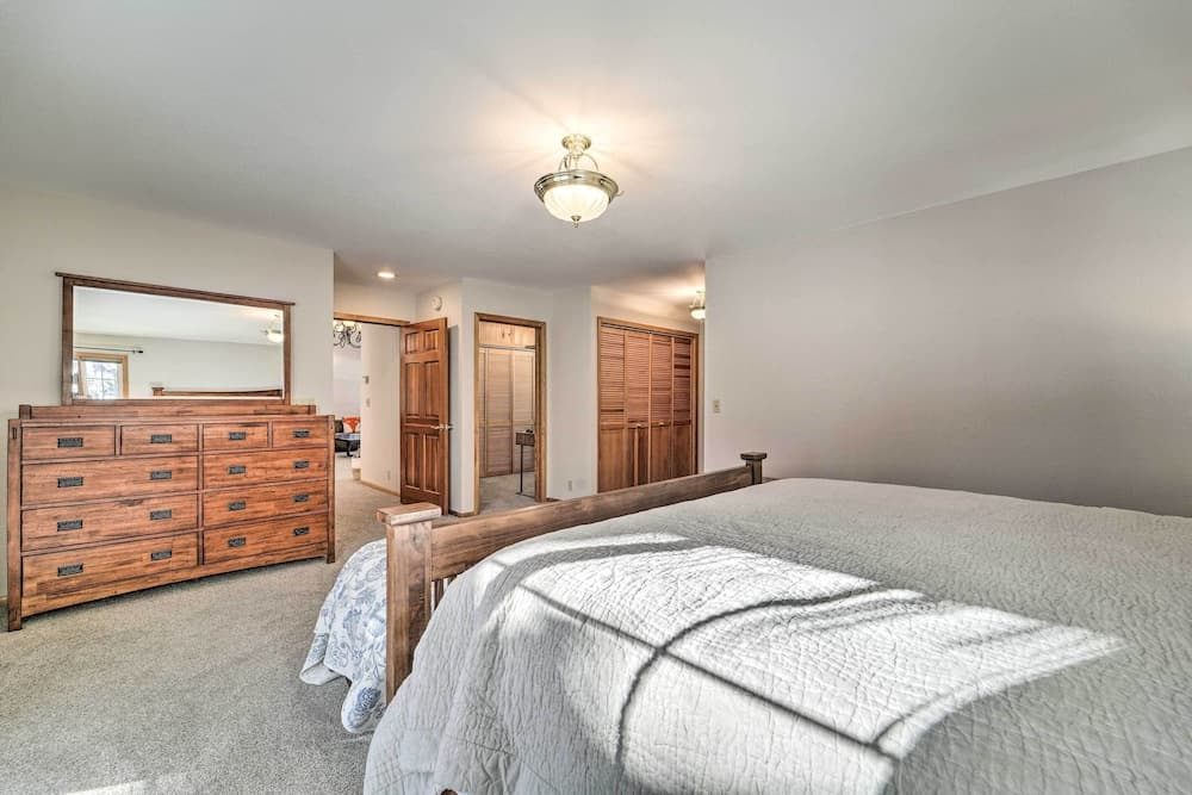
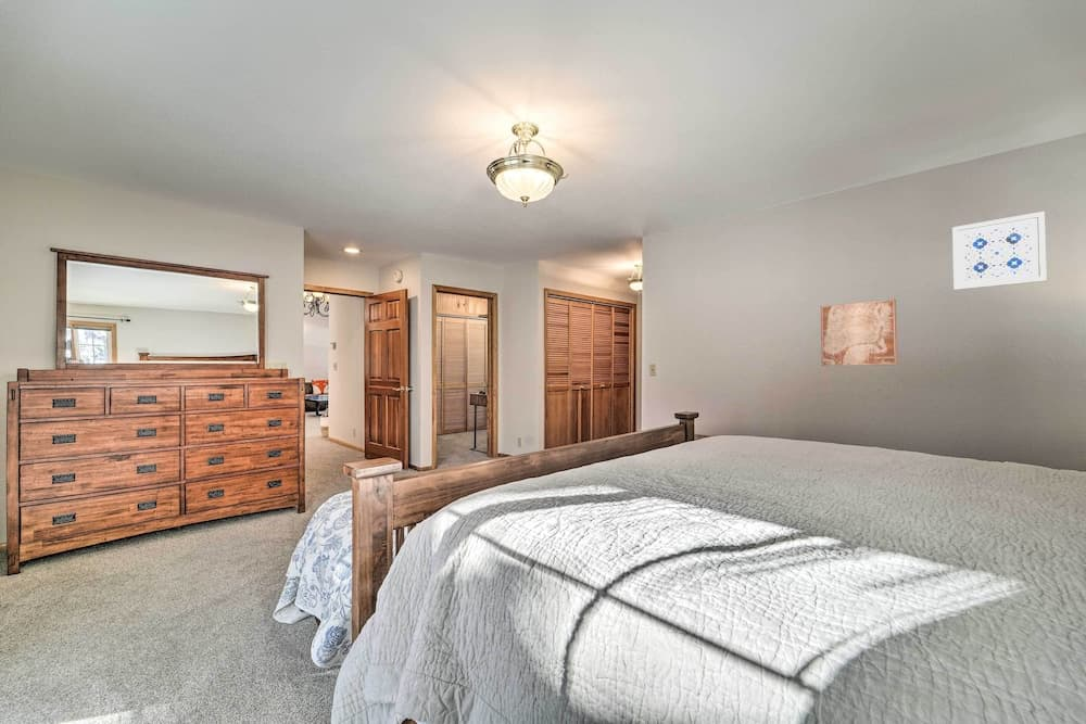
+ wall art [951,211,1048,291]
+ wall art [820,299,898,367]
